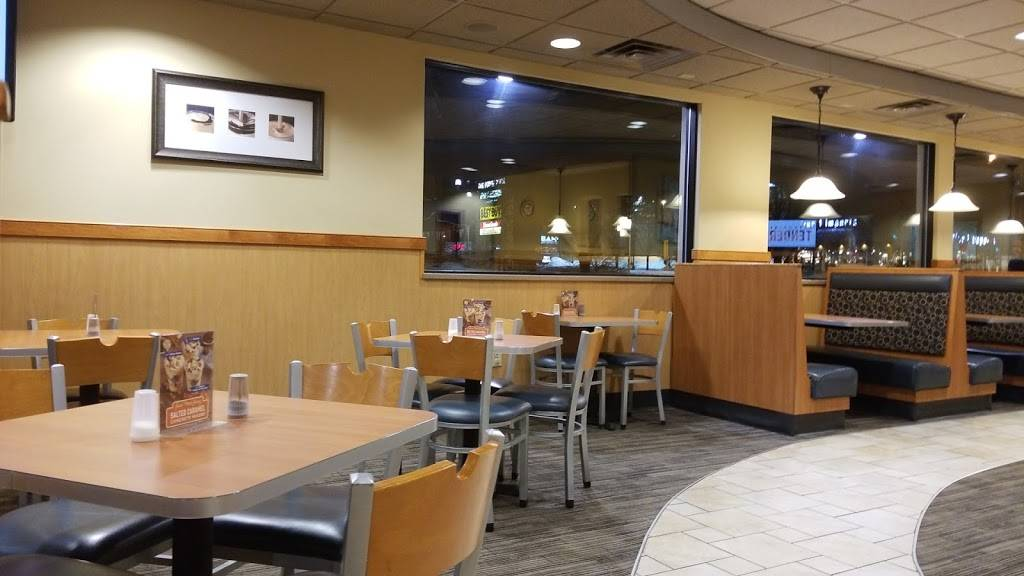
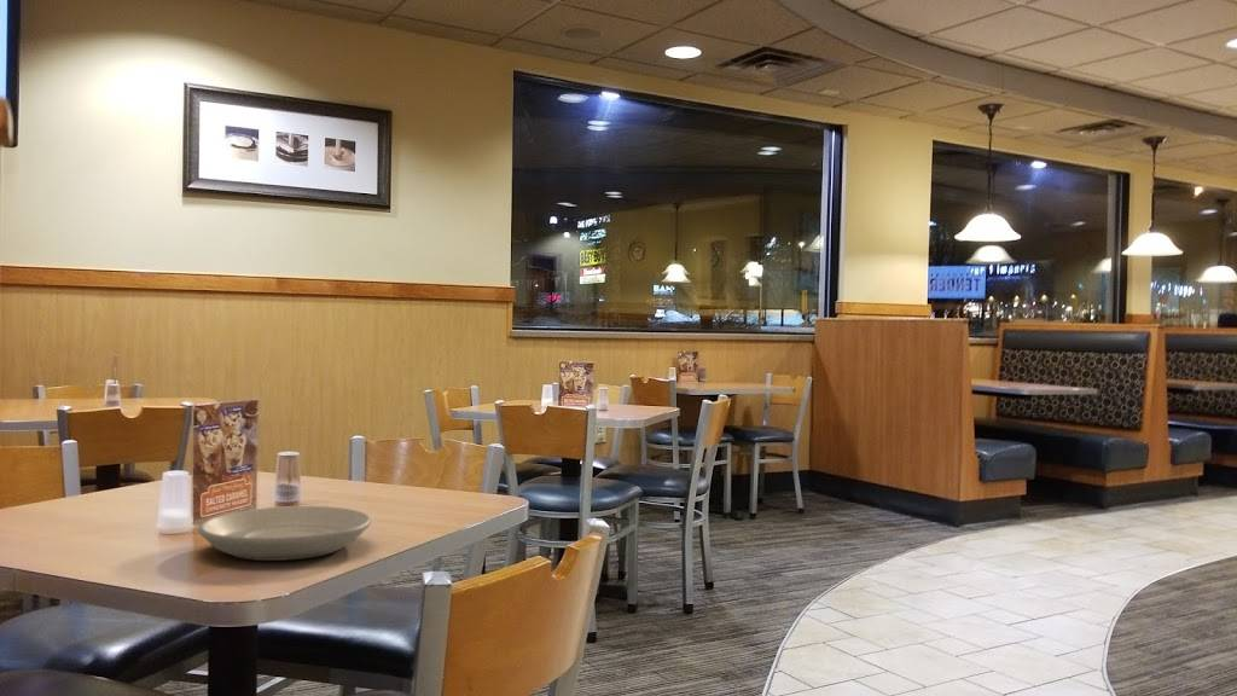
+ plate [197,505,372,562]
